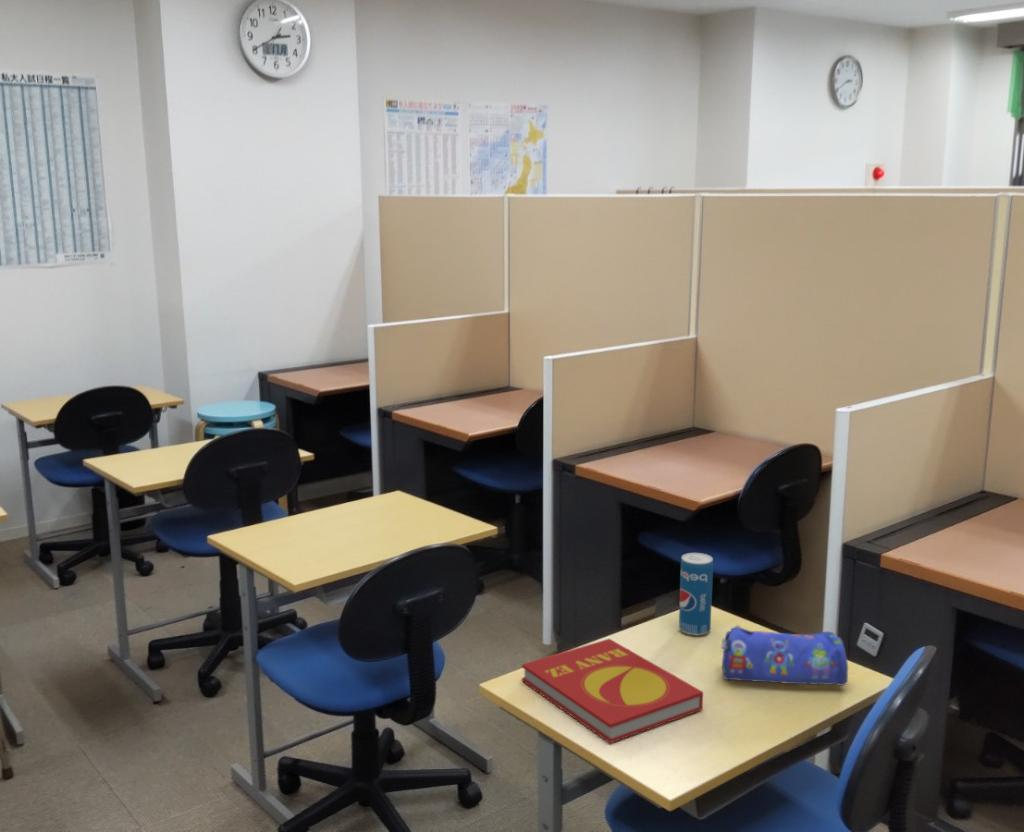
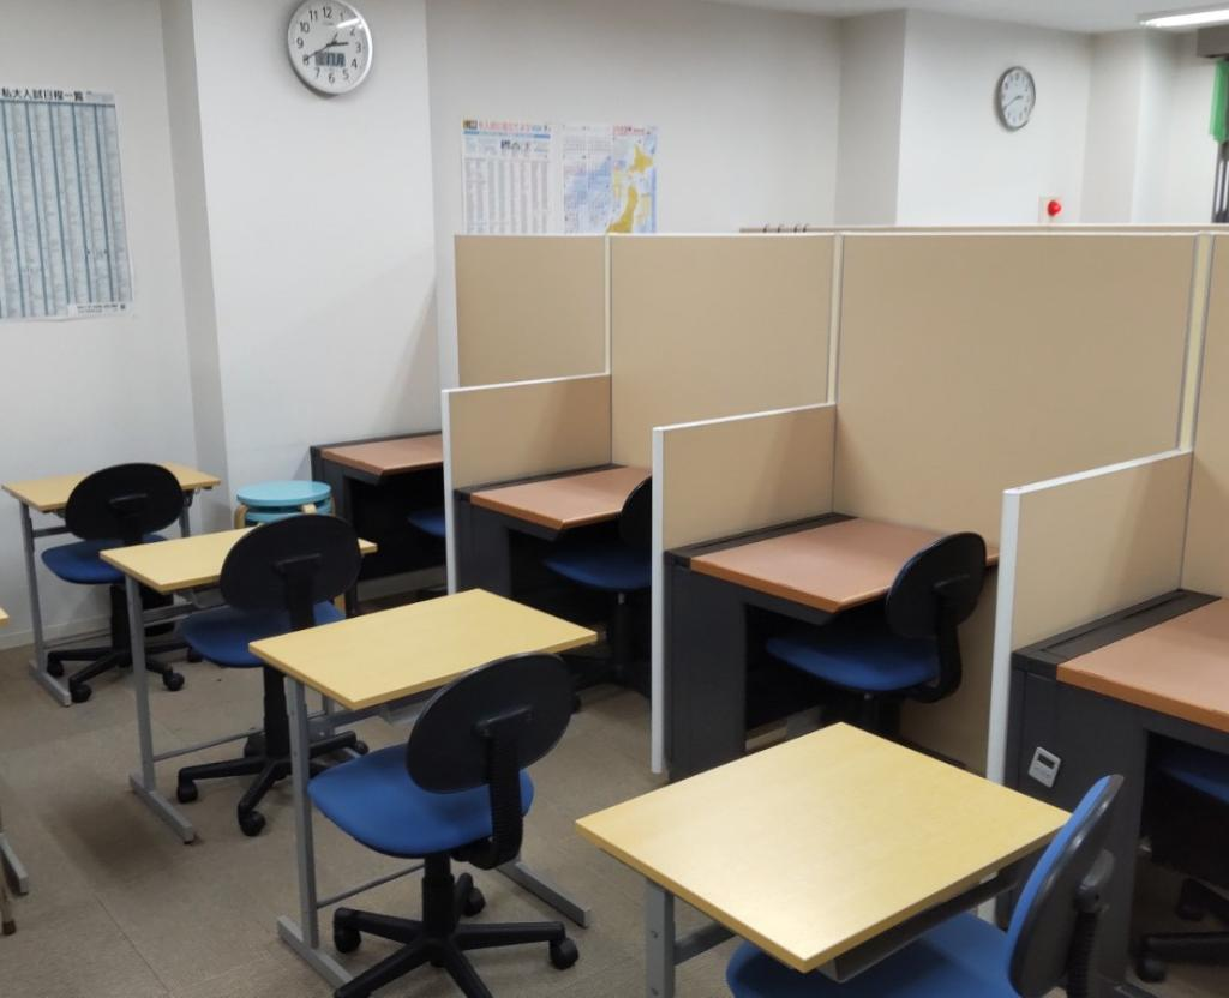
- pencil case [721,624,849,687]
- book [521,638,704,744]
- beverage can [678,552,714,636]
